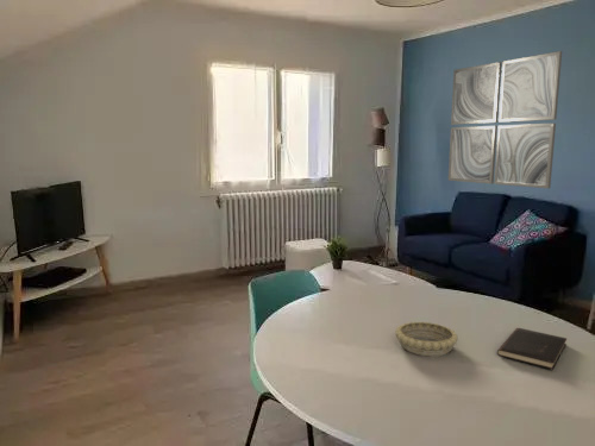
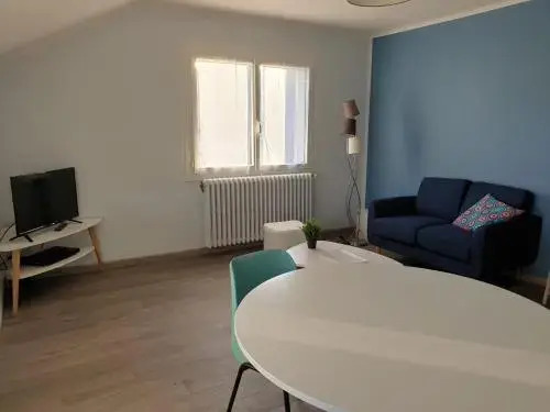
- decorative bowl [394,320,459,357]
- hardcover book [496,327,568,371]
- wall art [447,50,563,189]
